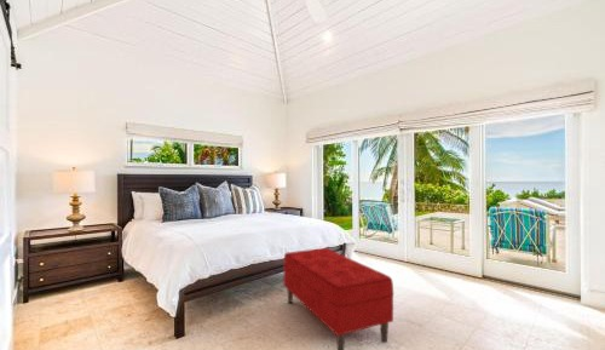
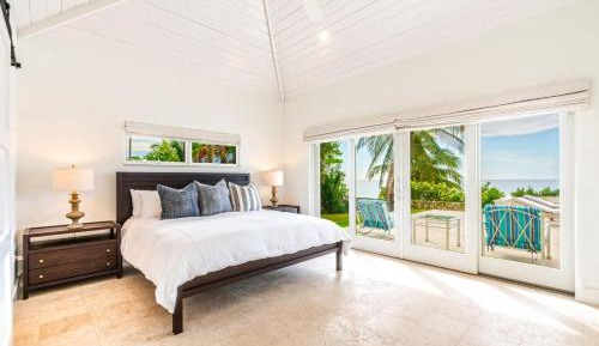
- bench [282,247,394,350]
